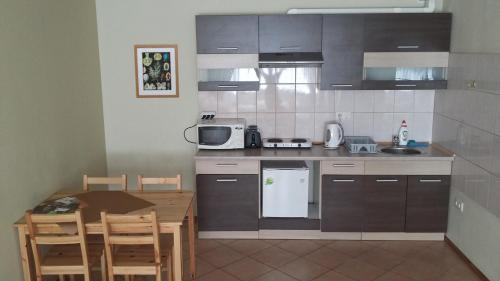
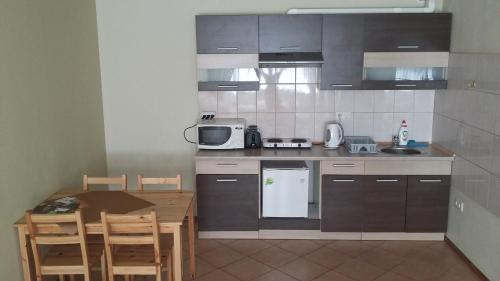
- wall art [133,43,180,99]
